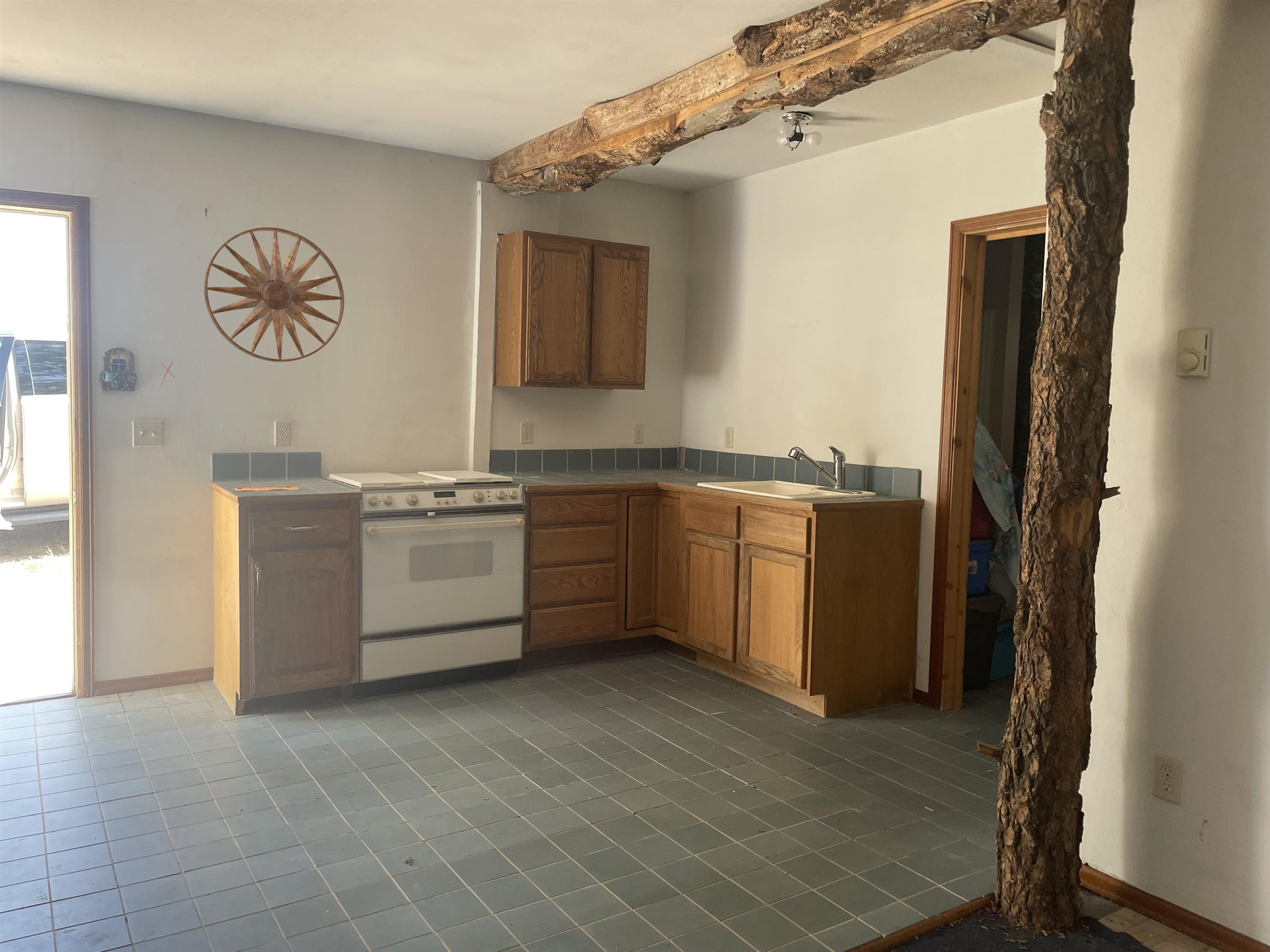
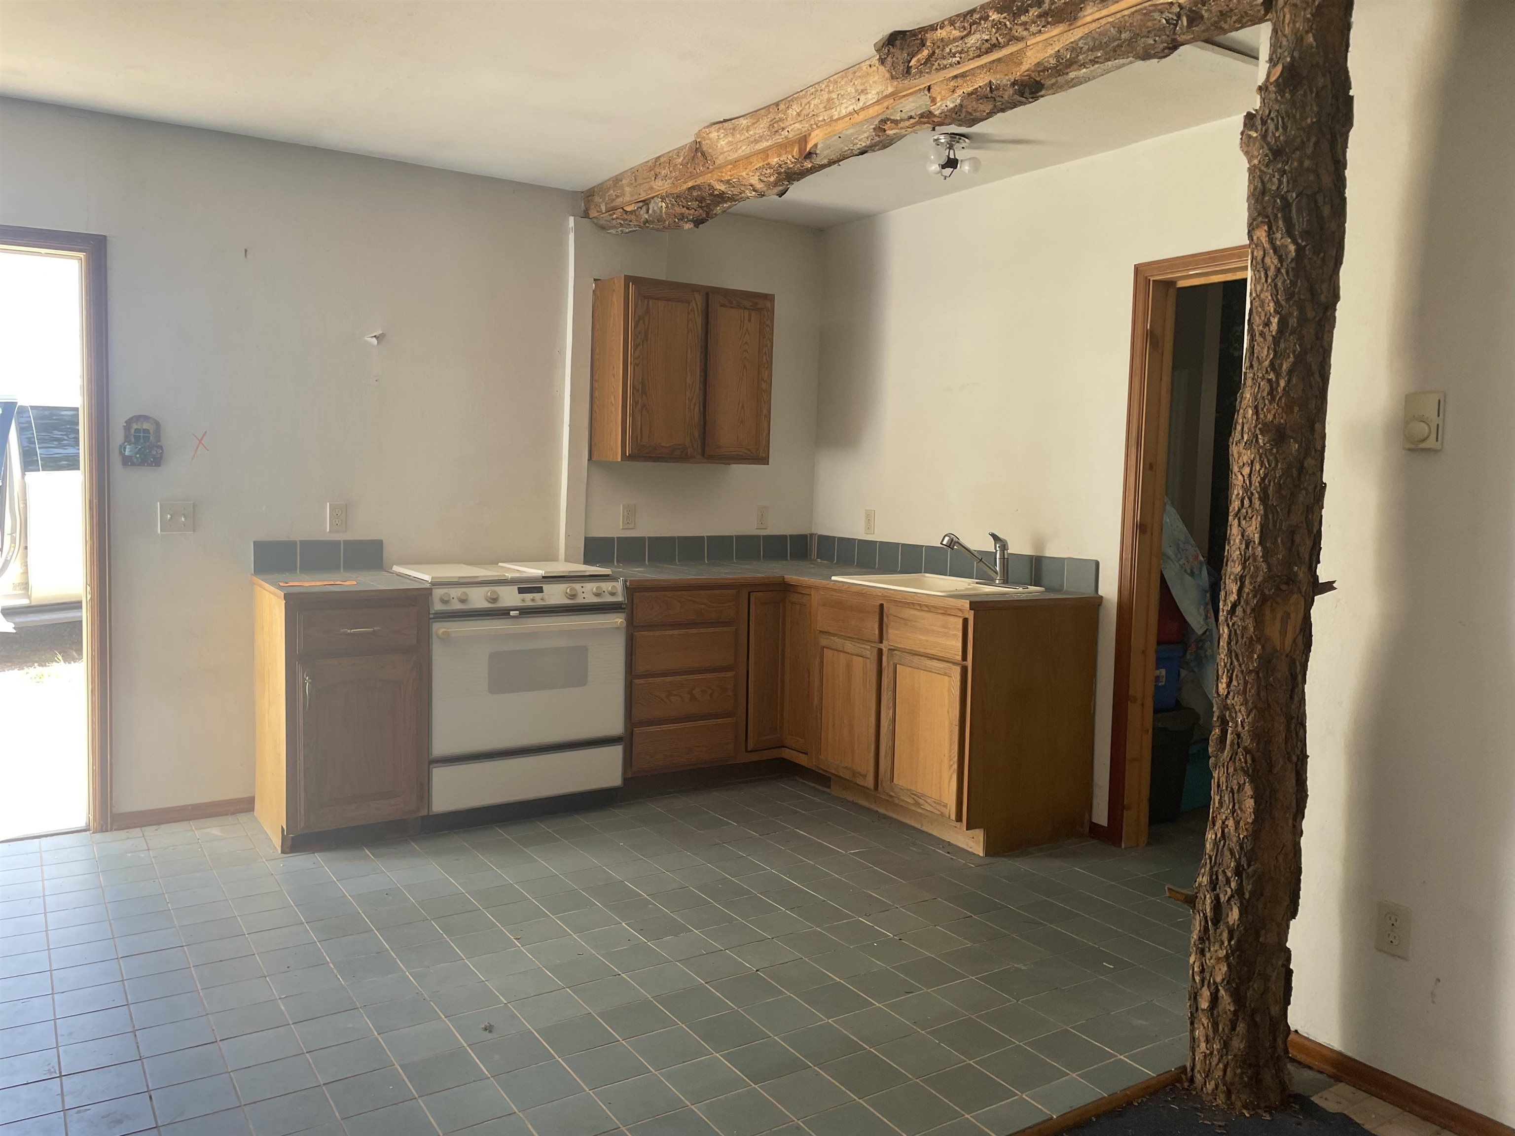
- wall art [203,227,345,362]
